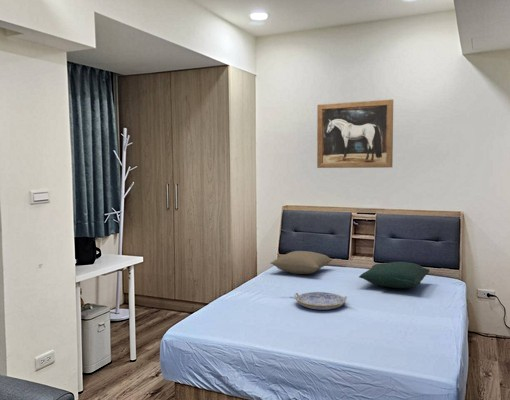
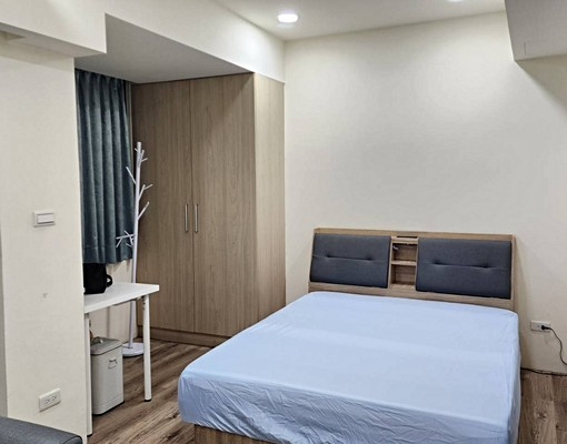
- wall art [316,98,394,169]
- pillow [270,250,334,275]
- serving tray [293,291,348,311]
- pillow [358,261,431,289]
